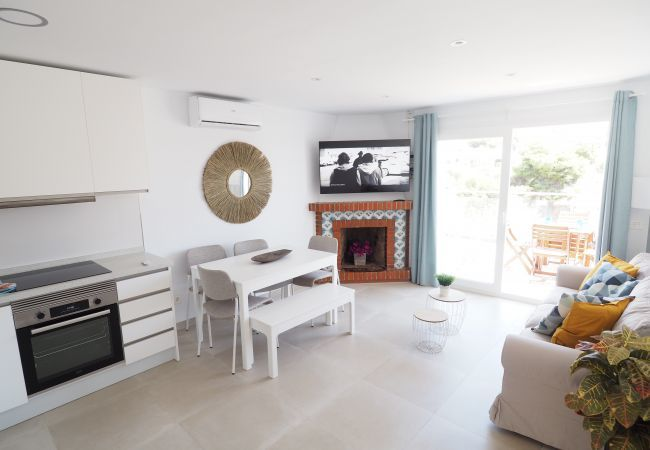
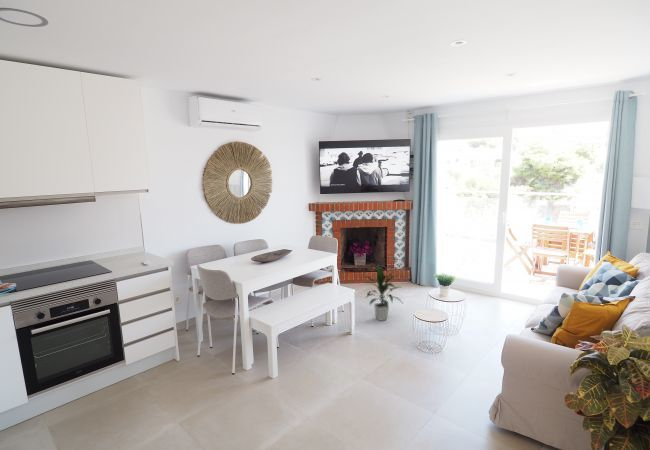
+ indoor plant [361,262,403,322]
